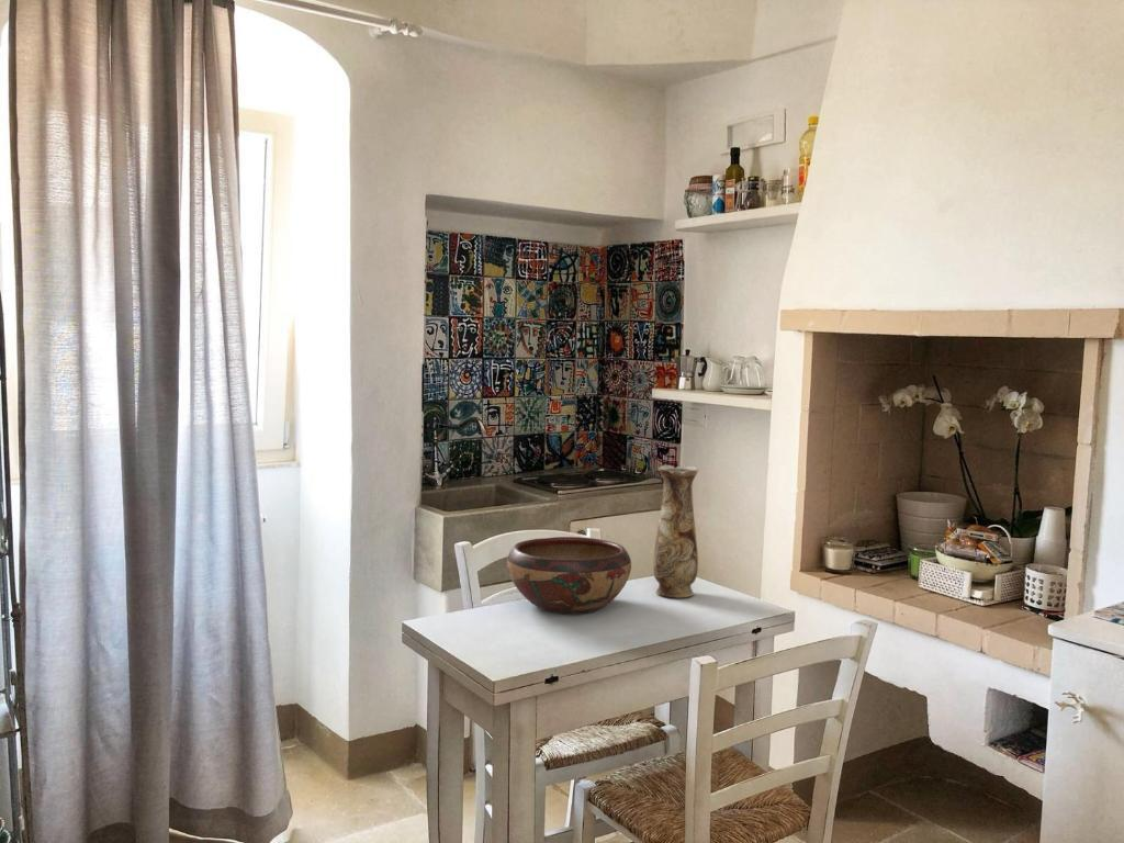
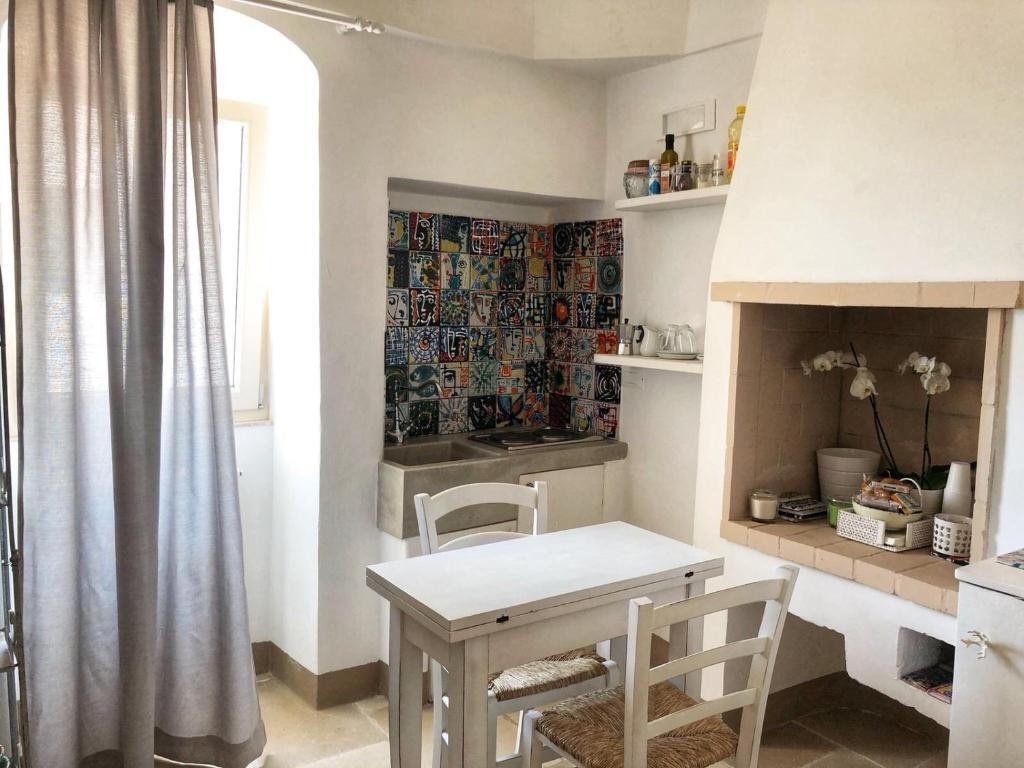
- vase [652,464,700,598]
- decorative bowl [506,536,632,615]
